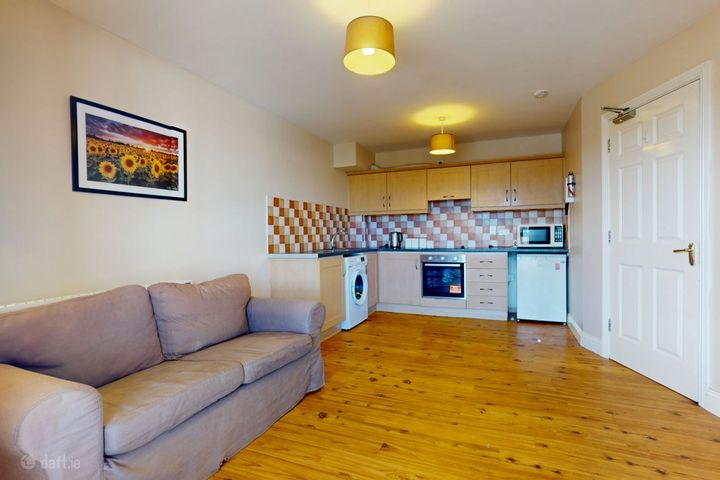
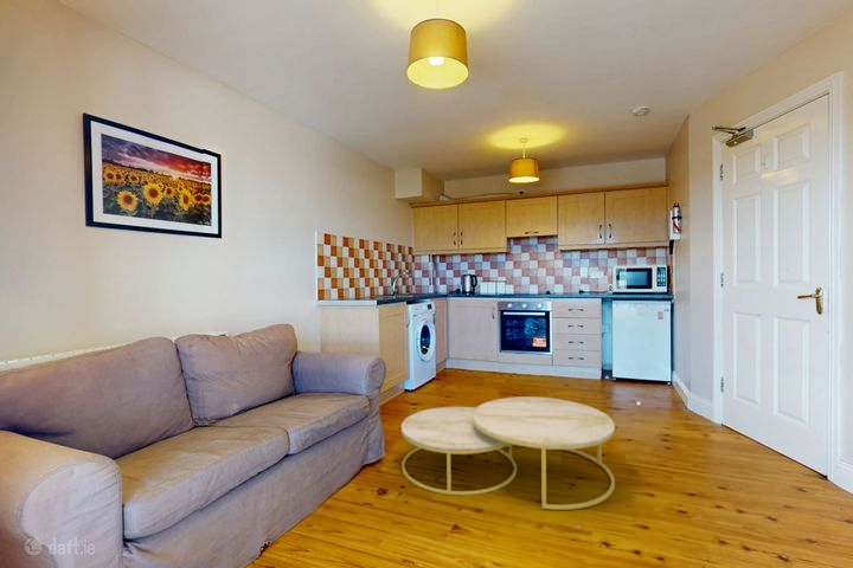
+ coffee table [400,395,616,511]
